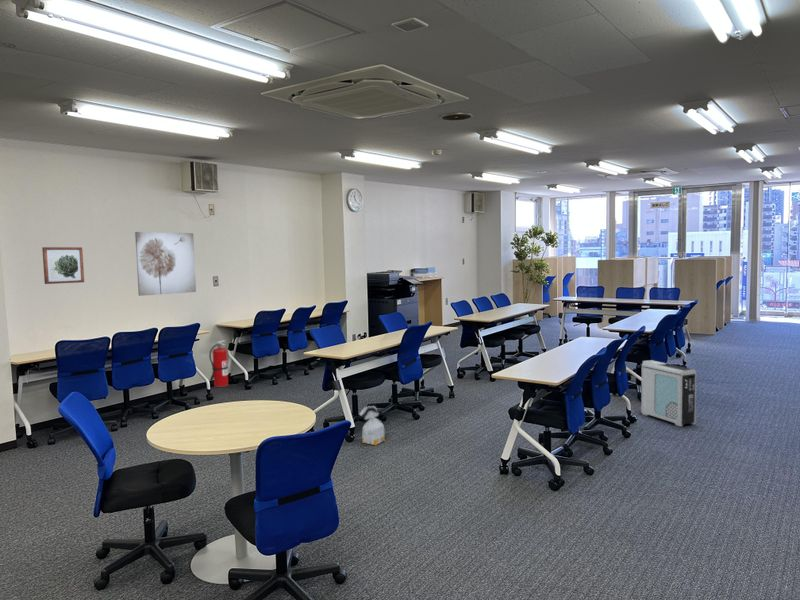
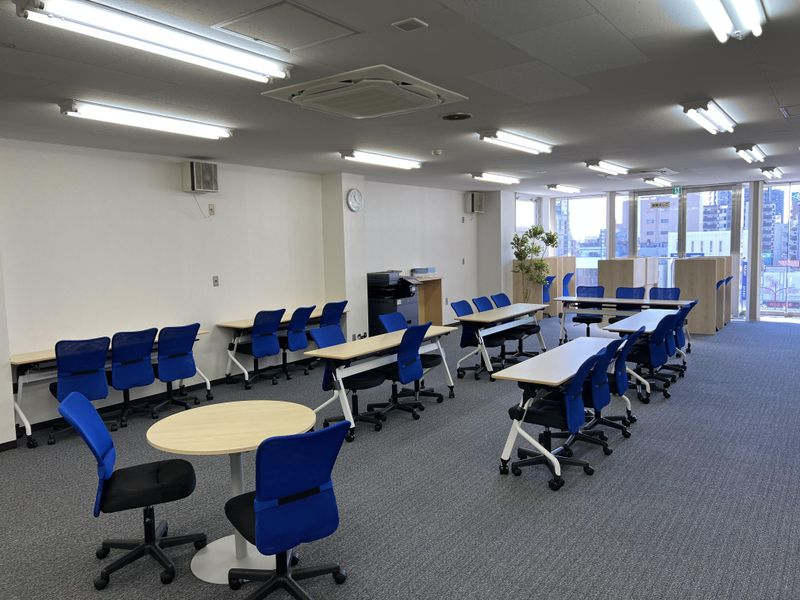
- wall art [41,246,85,285]
- air purifier [640,359,697,428]
- bag [358,405,387,446]
- fire extinguisher [208,339,229,388]
- wall art [134,231,197,297]
